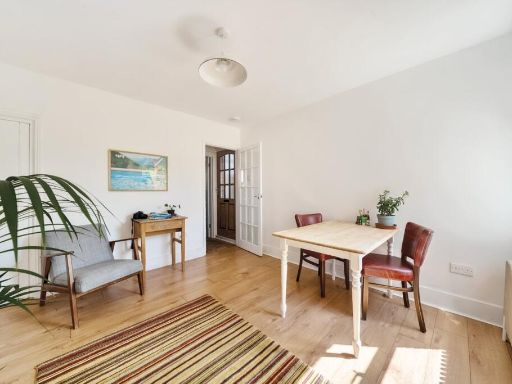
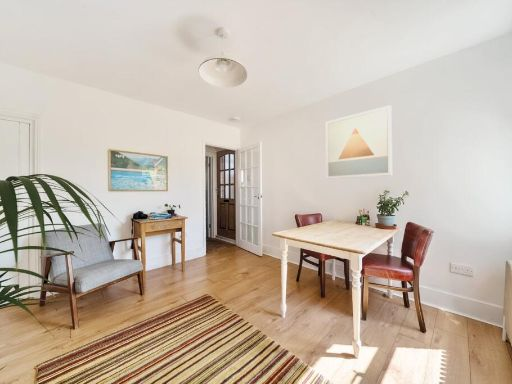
+ wall art [325,104,393,180]
